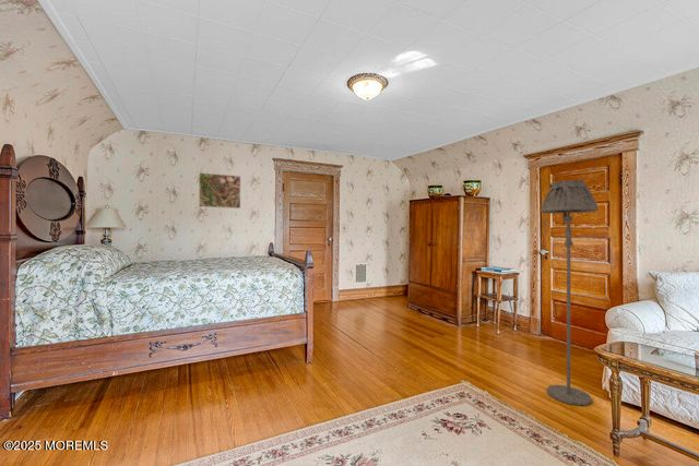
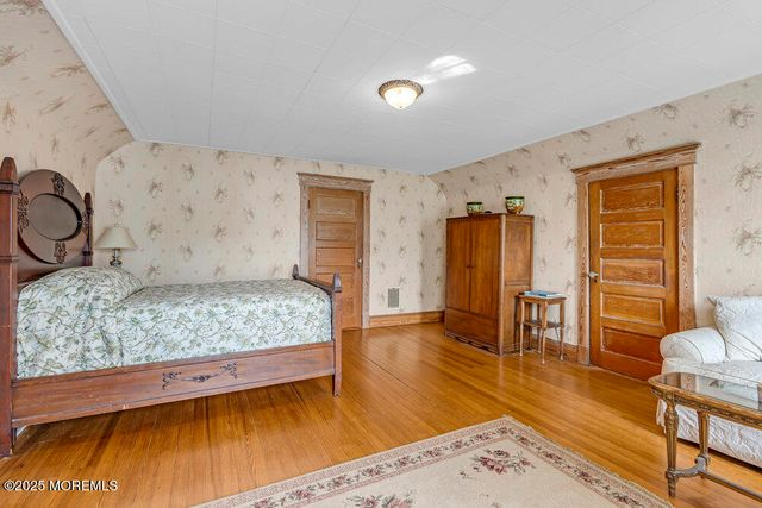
- floor lamp [540,179,600,406]
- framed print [198,171,241,210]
